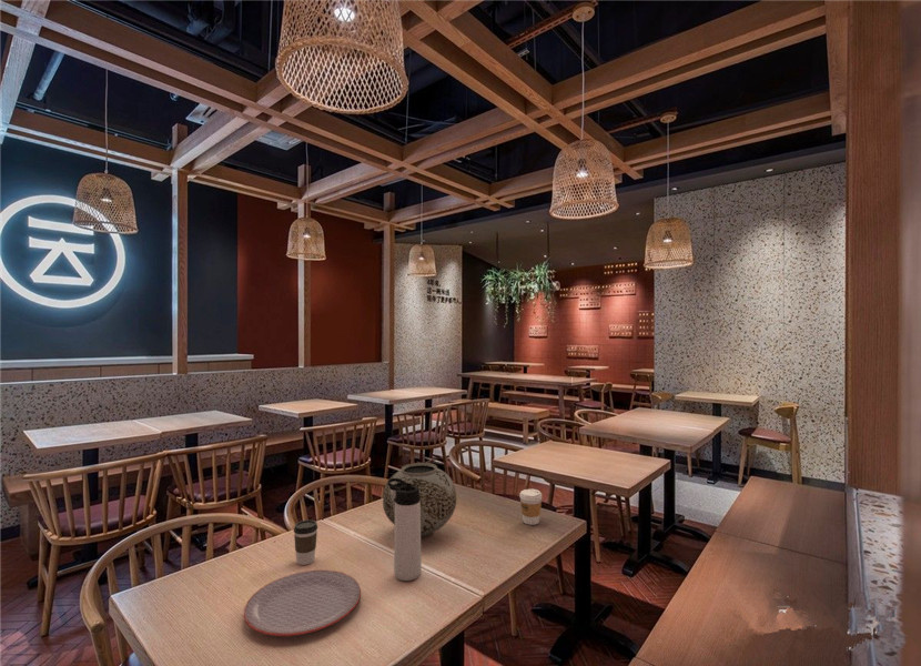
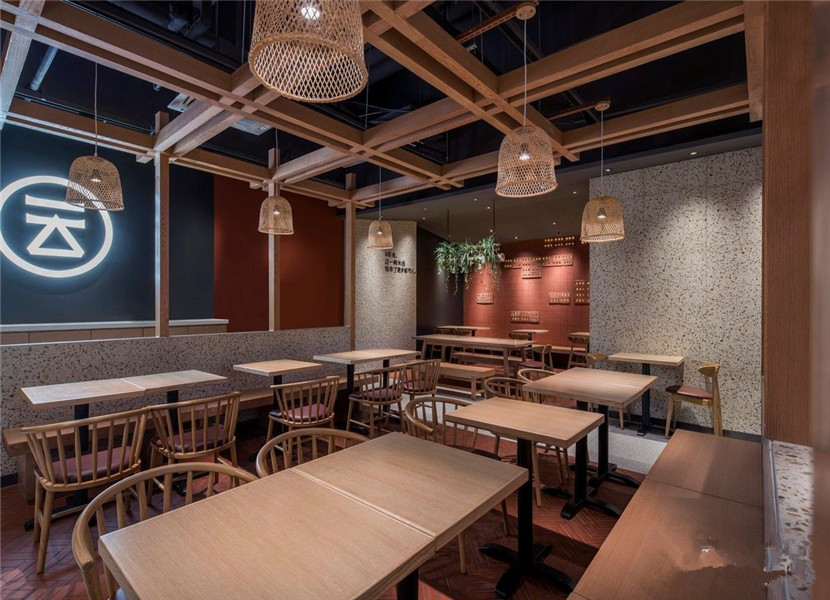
- coffee cup [293,519,318,566]
- vase [382,462,457,539]
- coffee cup [518,488,543,526]
- thermos bottle [387,477,423,582]
- plate [243,569,362,637]
